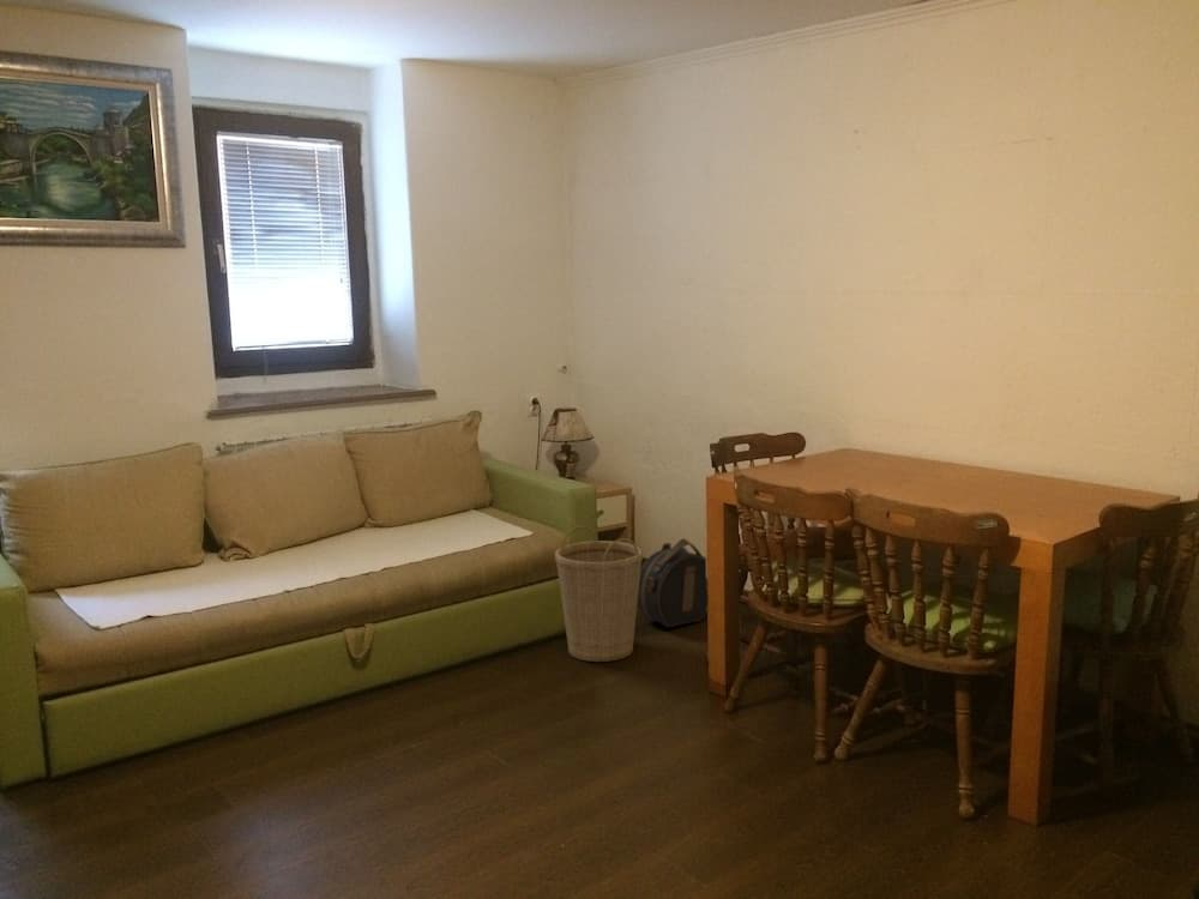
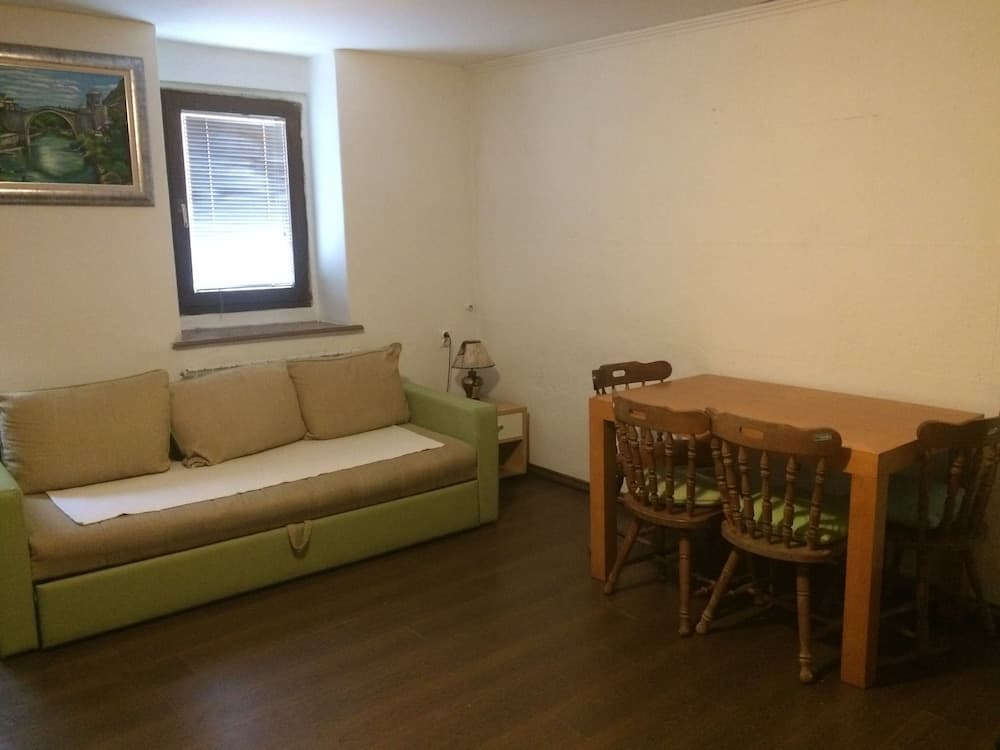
- basket [554,525,644,663]
- hat box [637,537,709,628]
